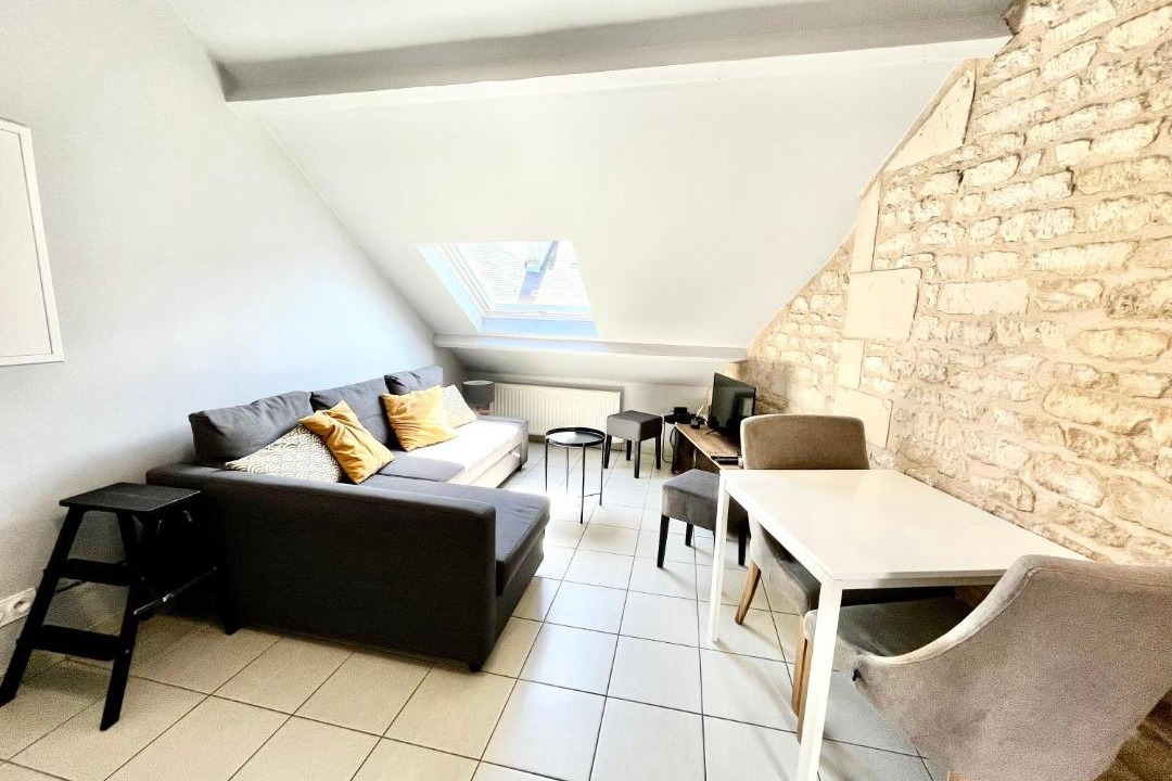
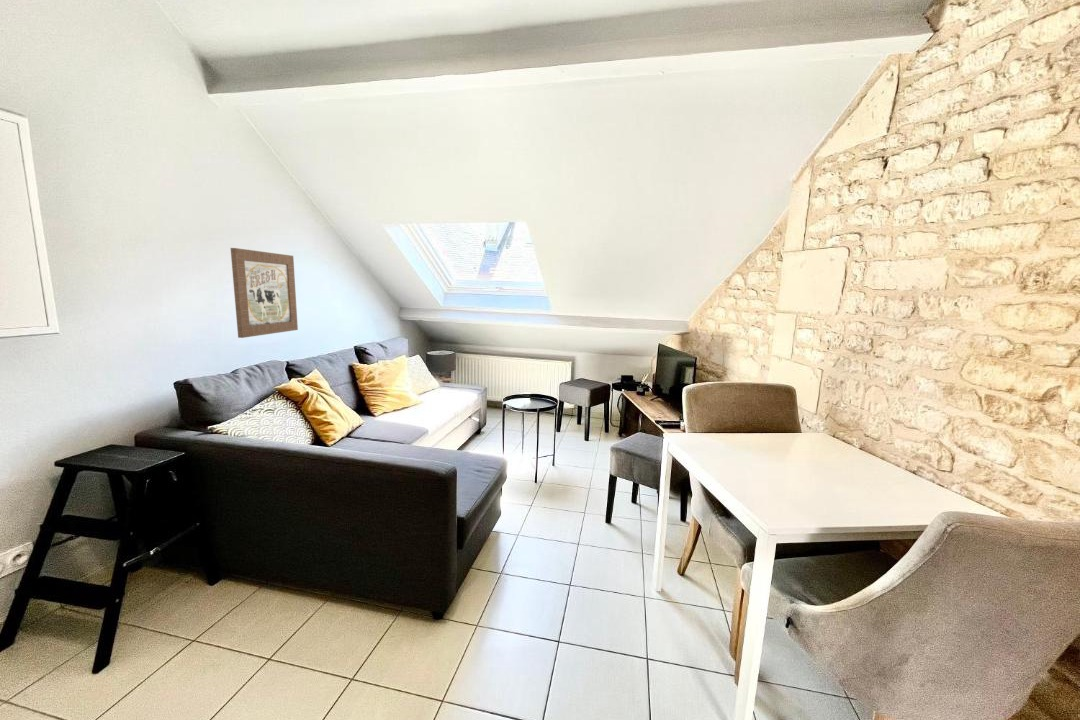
+ wall art [230,247,299,339]
